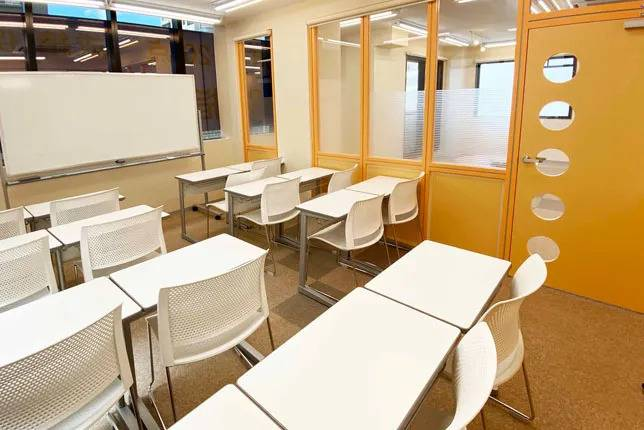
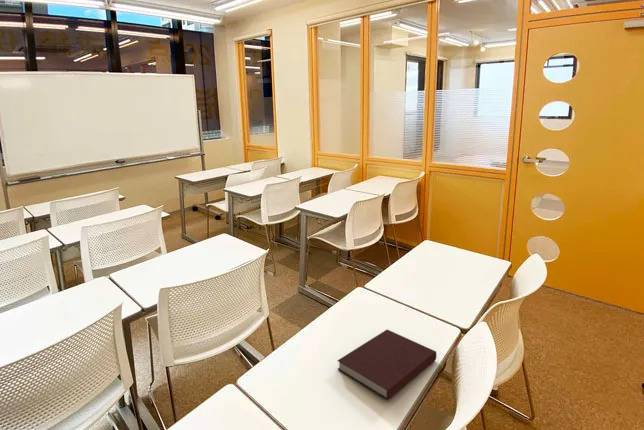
+ notebook [337,329,437,401]
